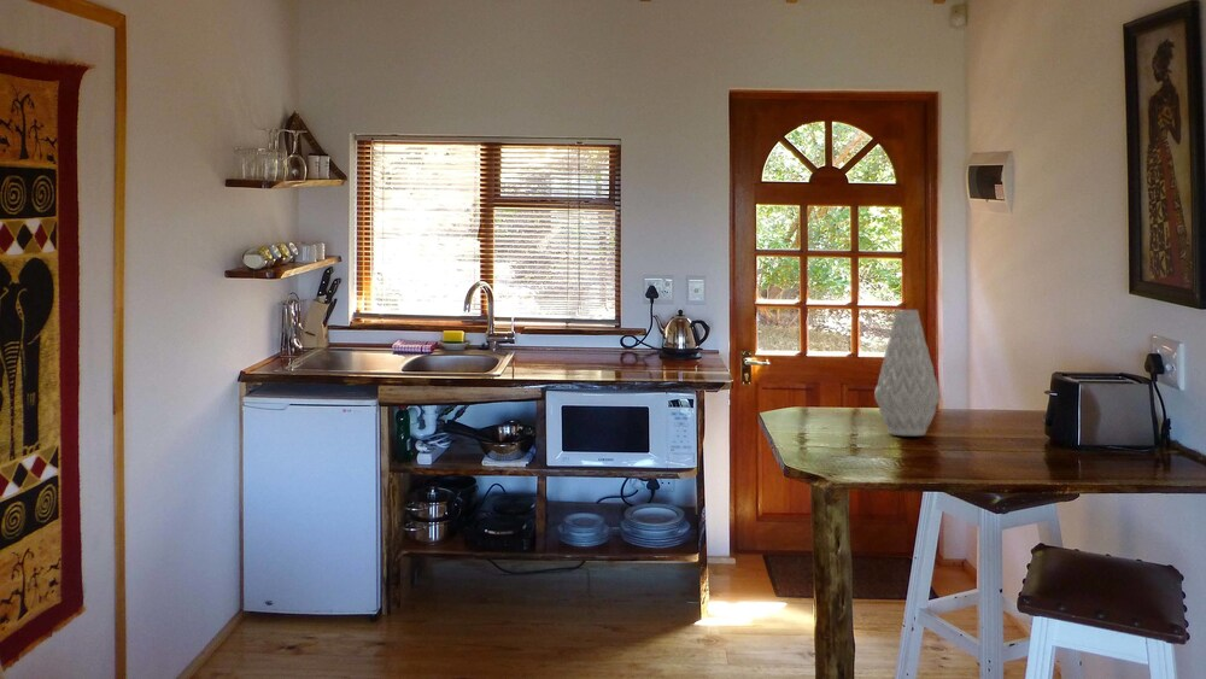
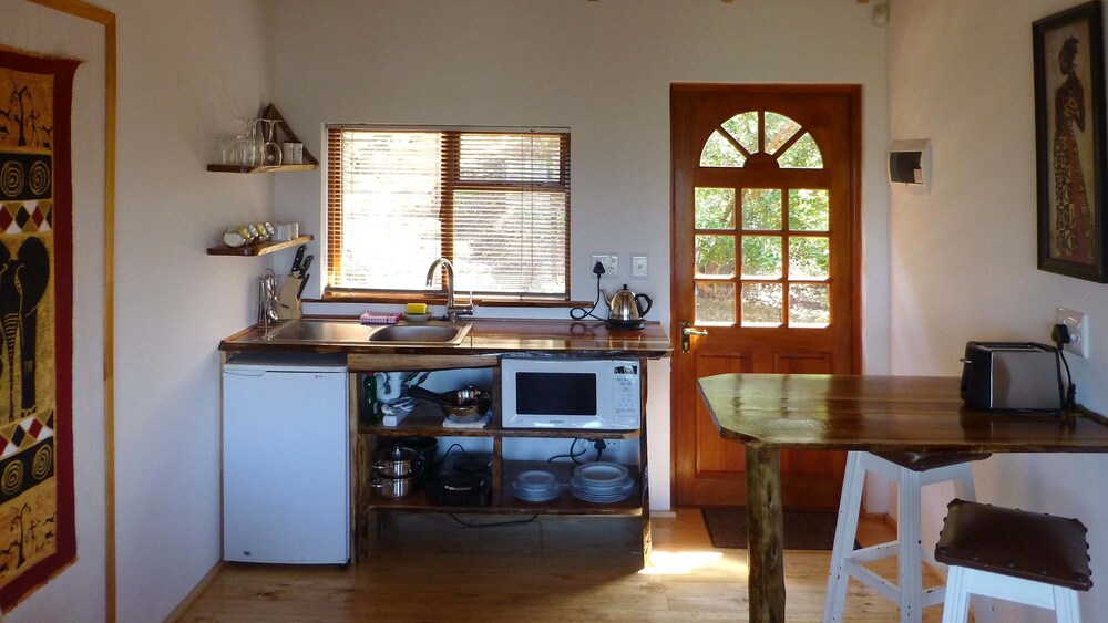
- vase [873,309,942,437]
